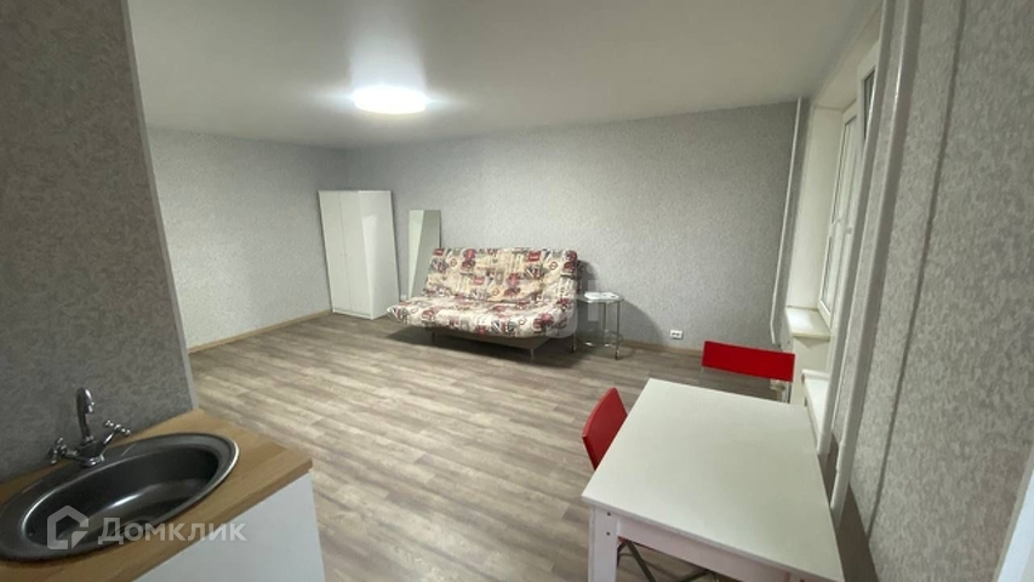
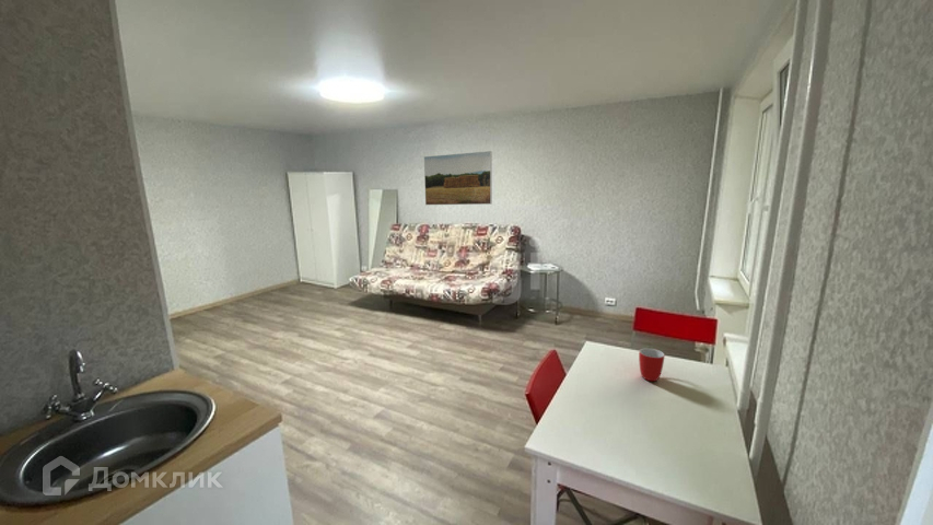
+ mug [638,348,666,382]
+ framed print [423,150,493,206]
